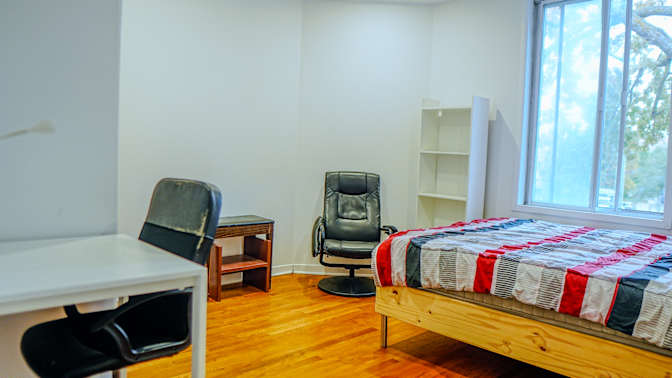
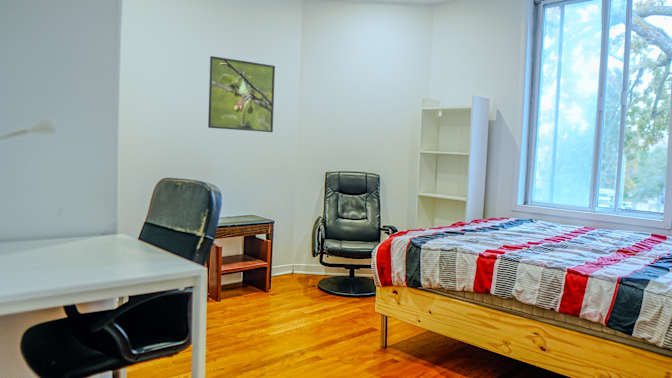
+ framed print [207,55,276,133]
